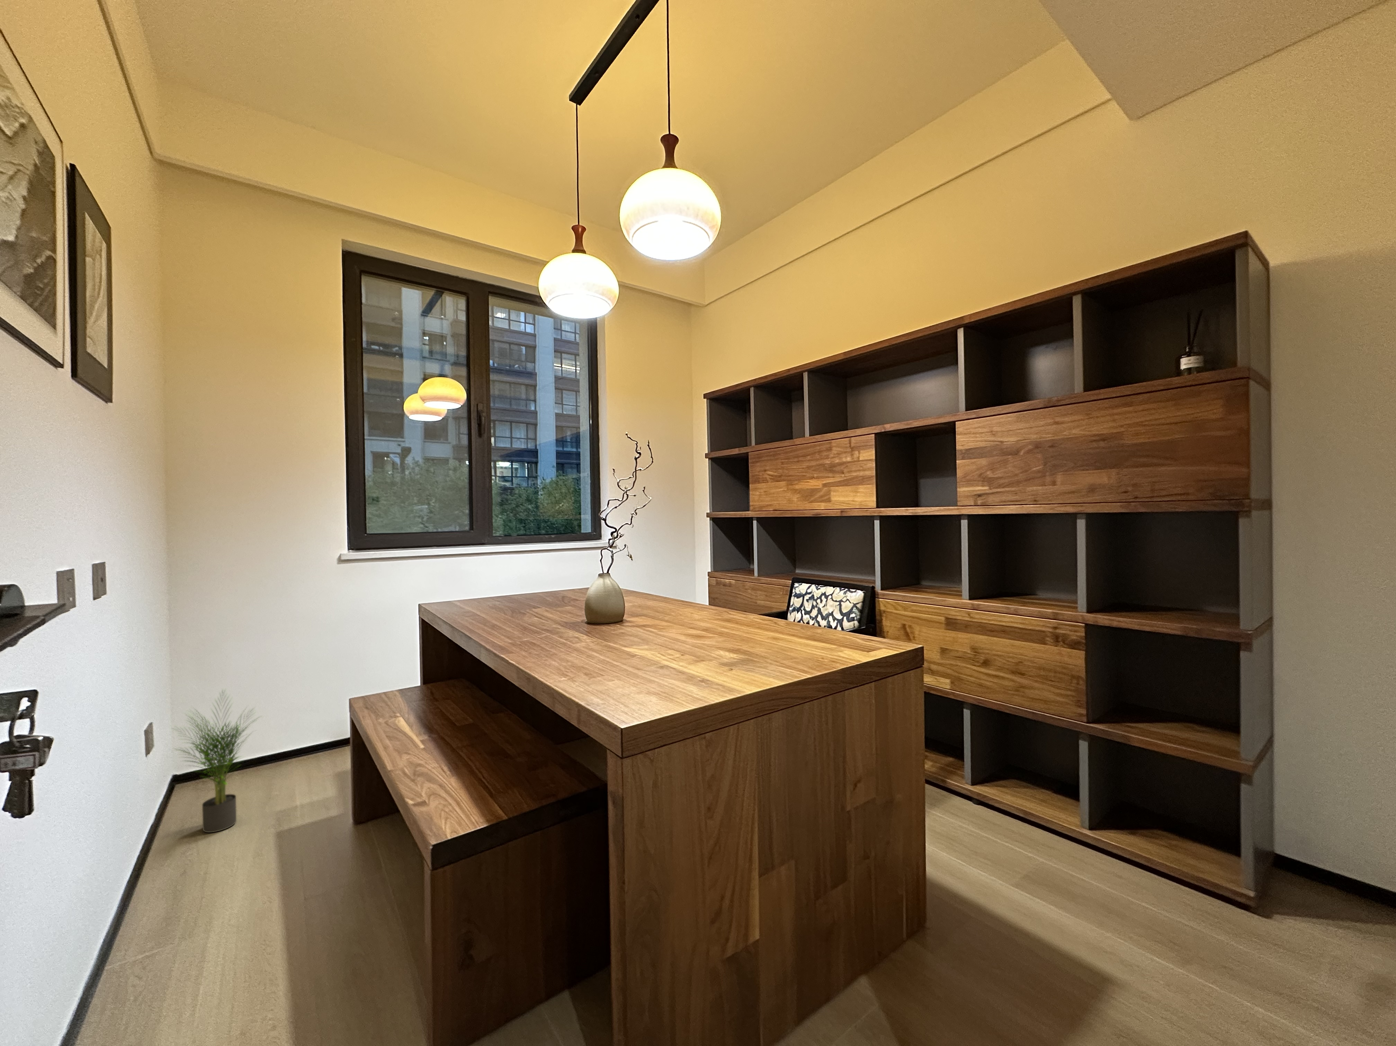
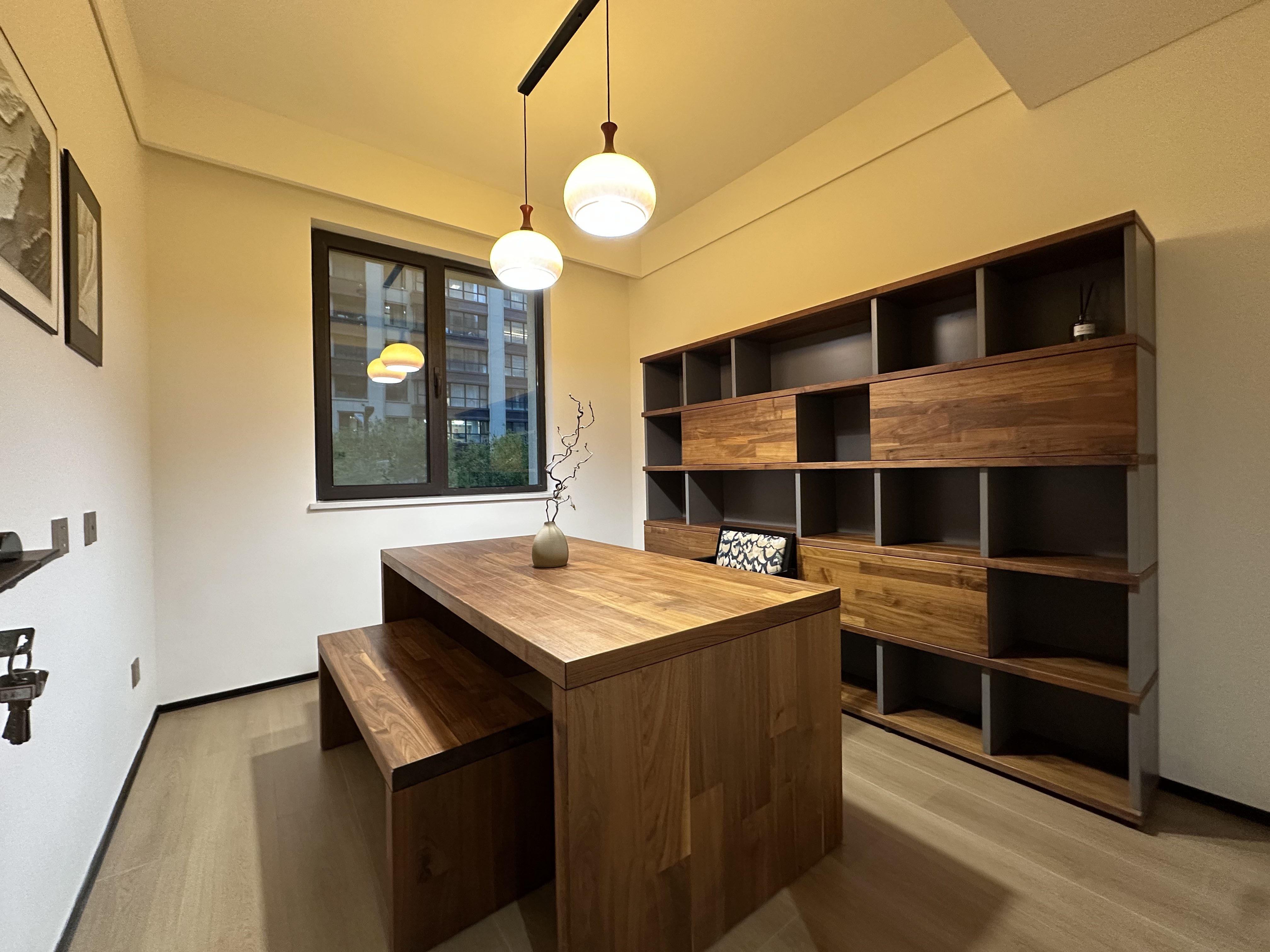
- potted plant [168,688,264,833]
